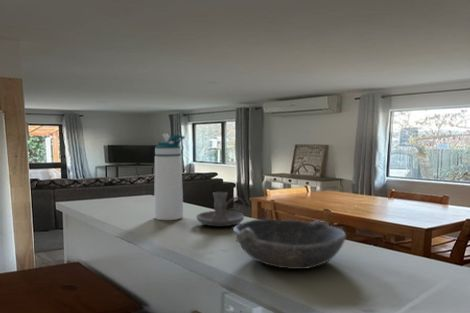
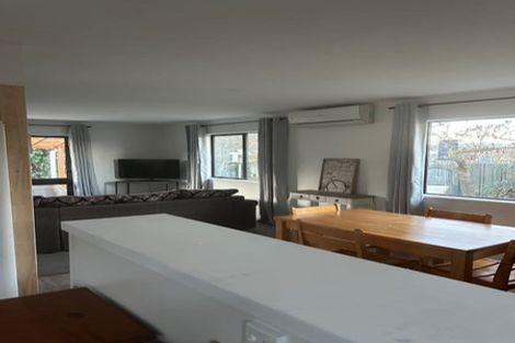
- water bottle [153,132,186,221]
- candle holder [195,191,246,227]
- bowl [232,218,347,270]
